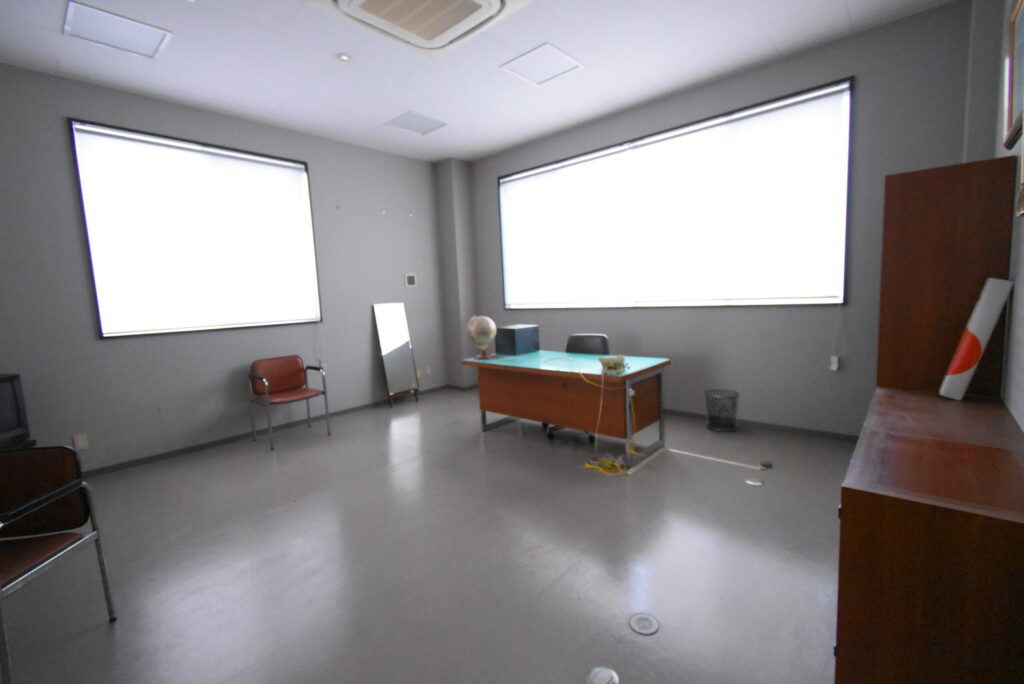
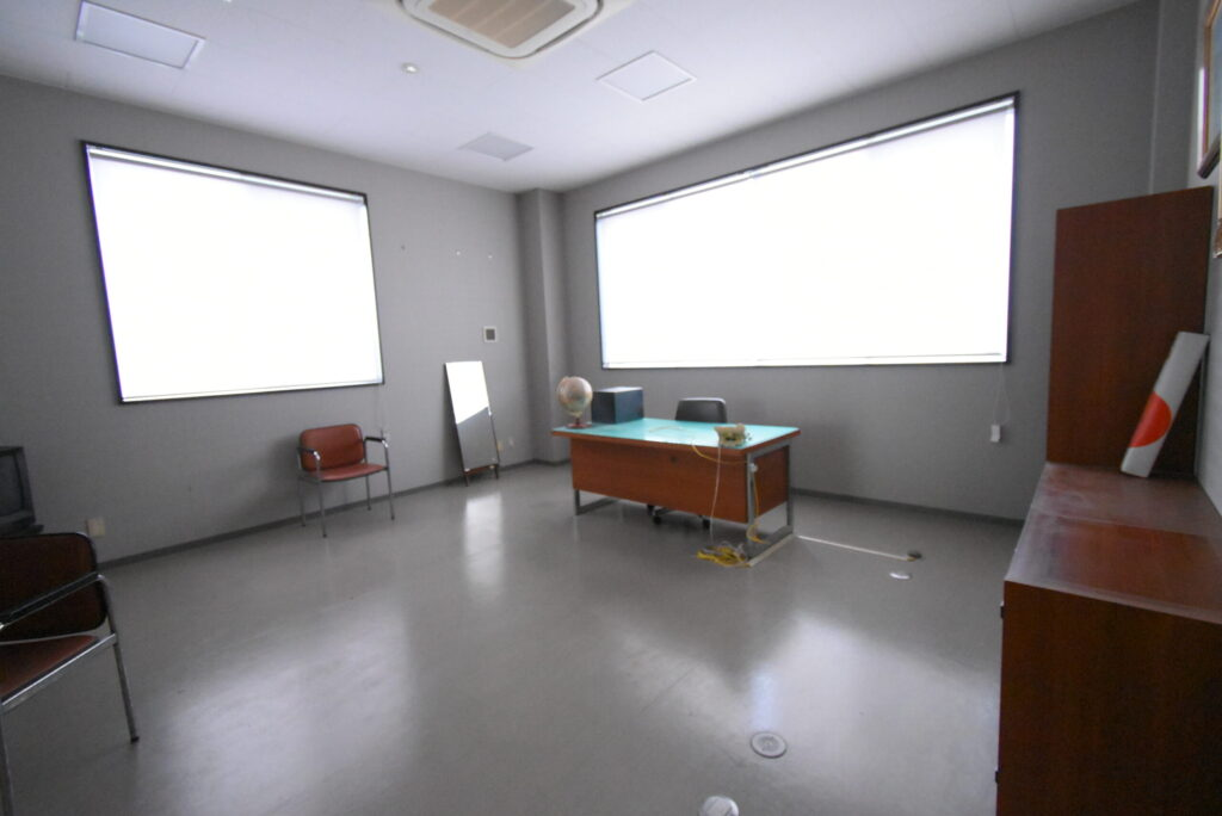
- waste bin [702,388,741,433]
